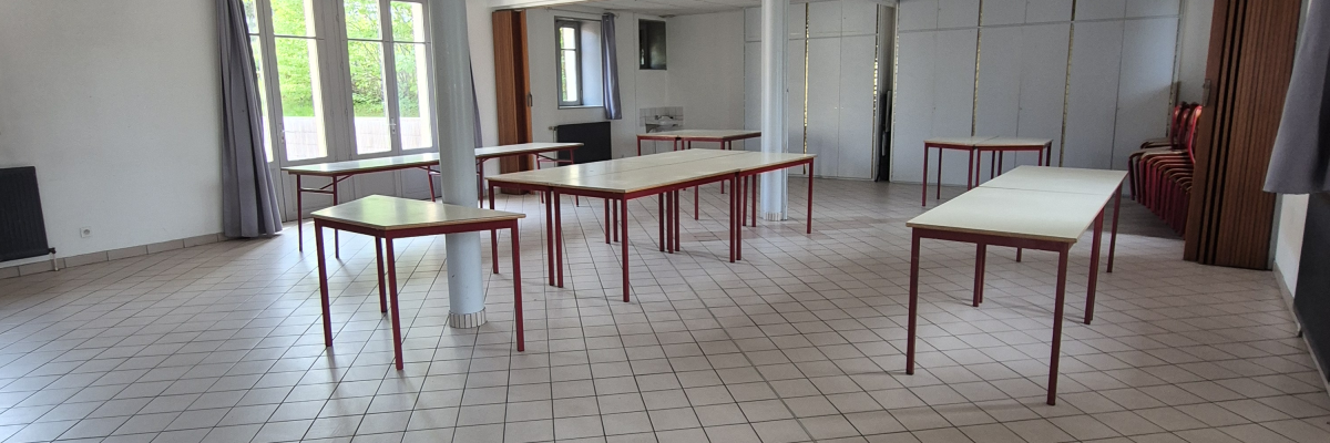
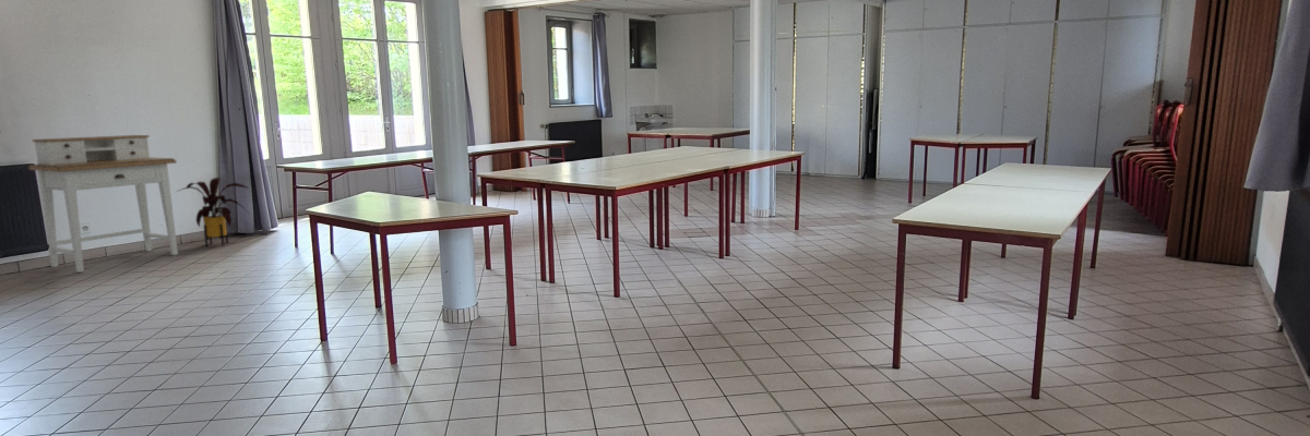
+ desk [28,134,179,274]
+ house plant [175,177,250,247]
